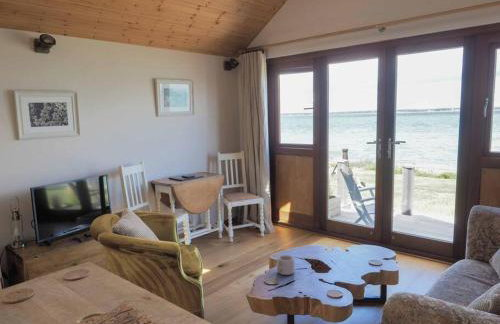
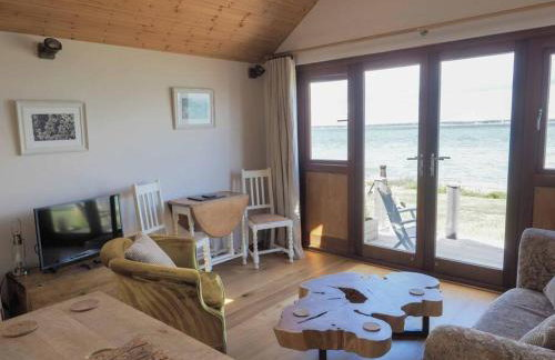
- mug [276,254,300,276]
